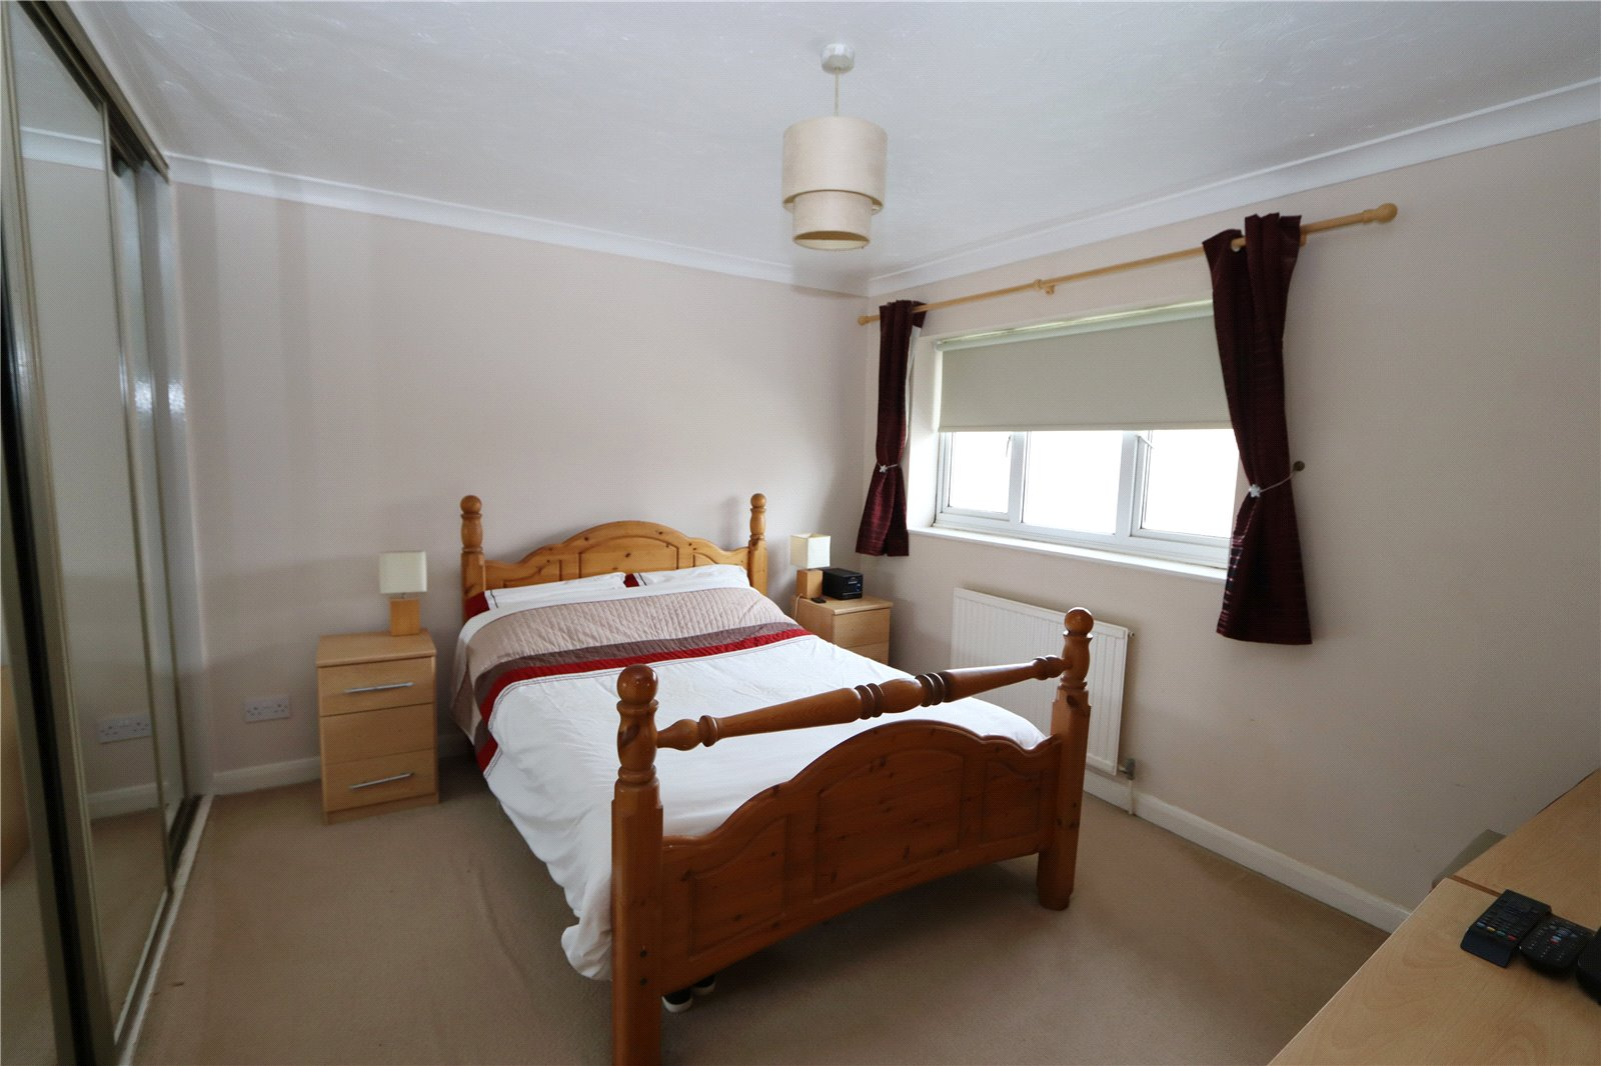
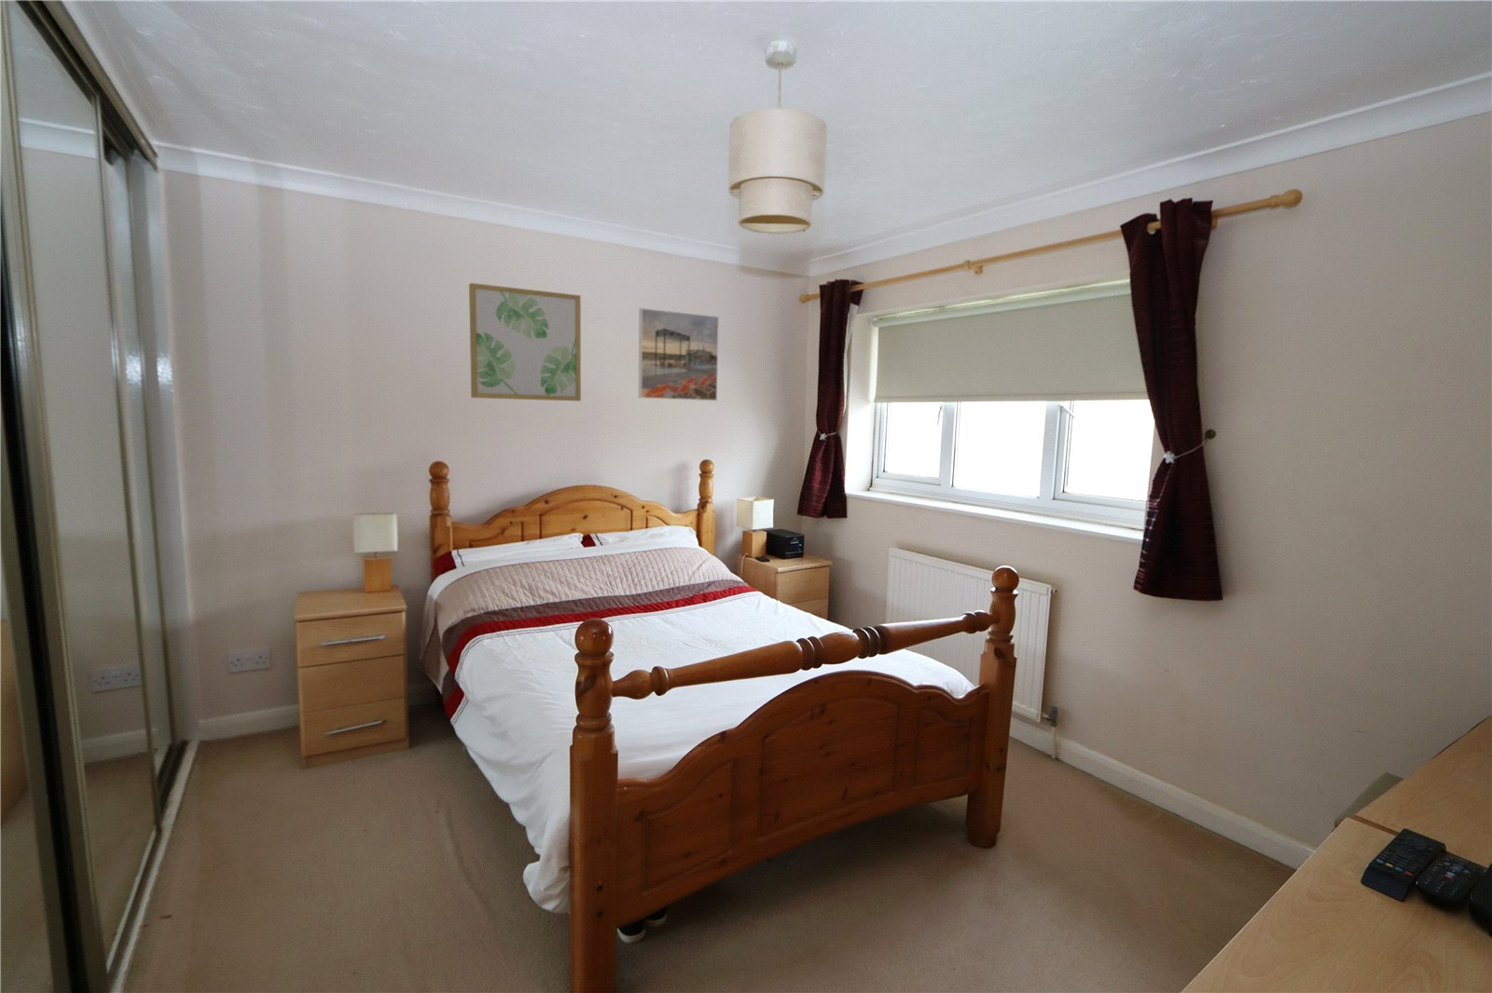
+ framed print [638,307,720,401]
+ wall art [468,283,582,401]
